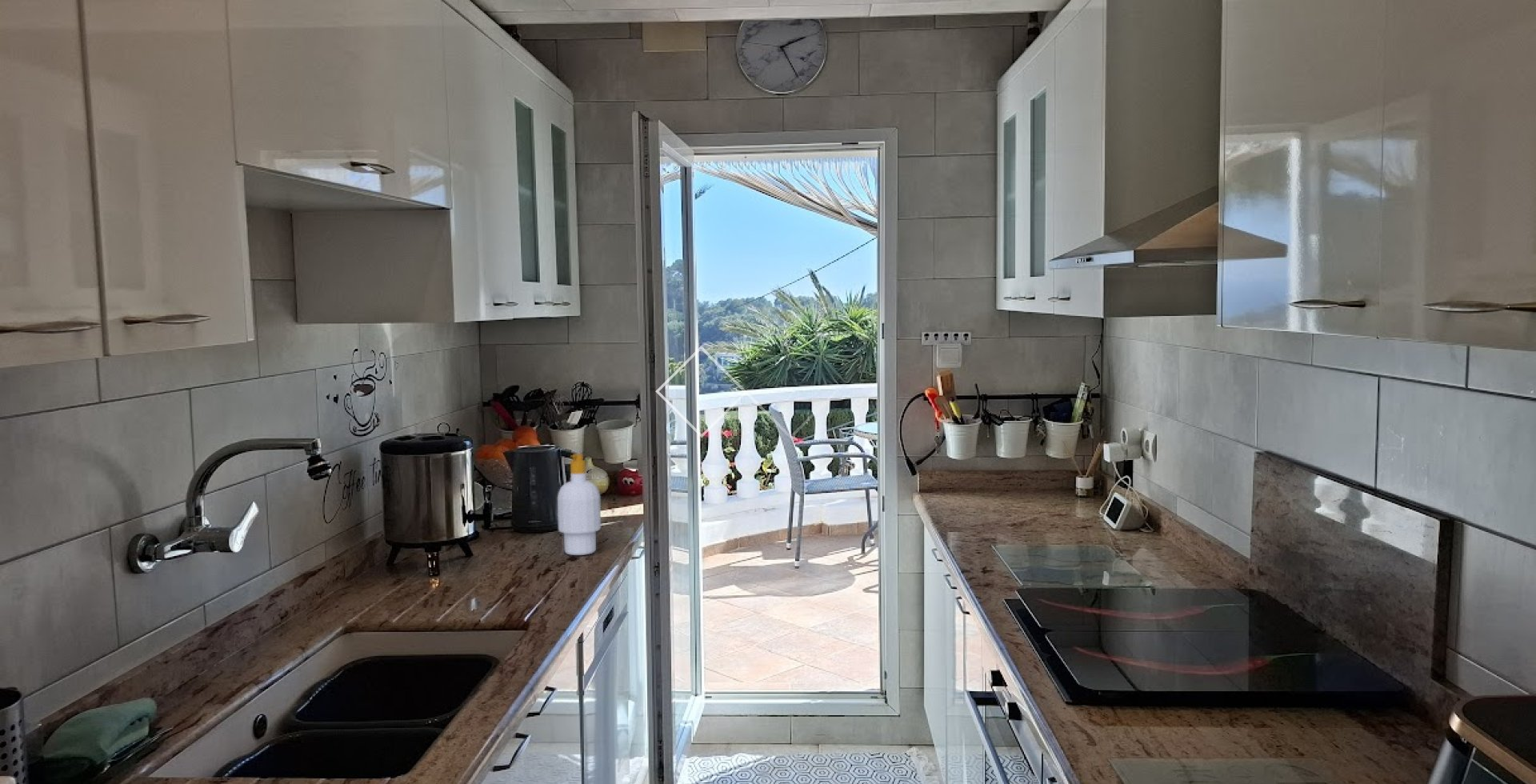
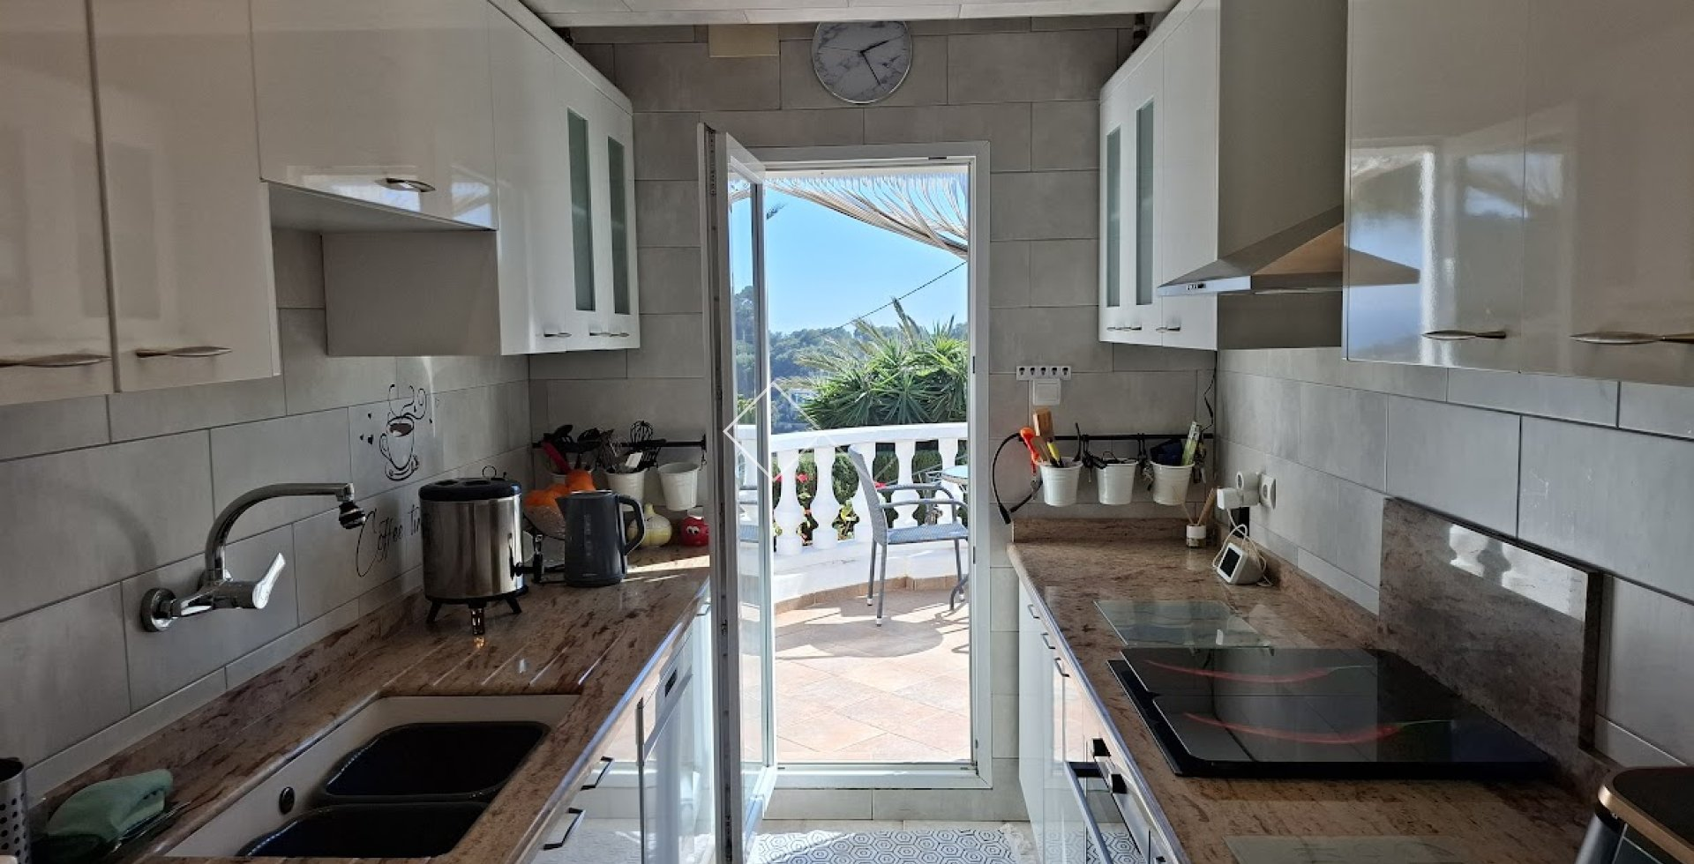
- soap bottle [557,453,602,556]
